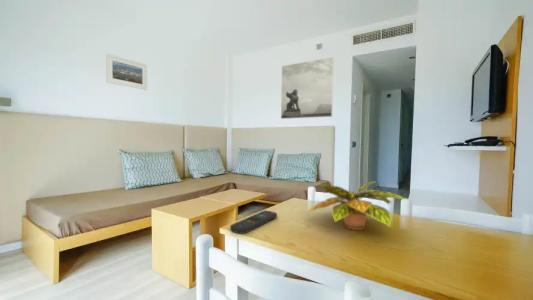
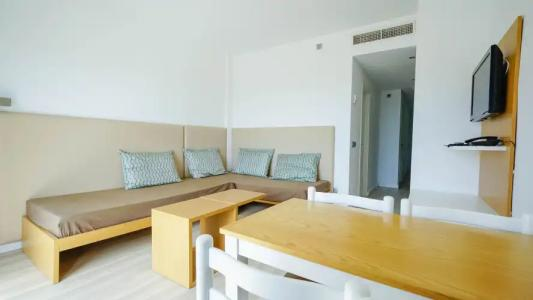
- remote control [229,210,278,235]
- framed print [280,56,335,120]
- plant [306,180,406,231]
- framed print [105,53,148,91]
